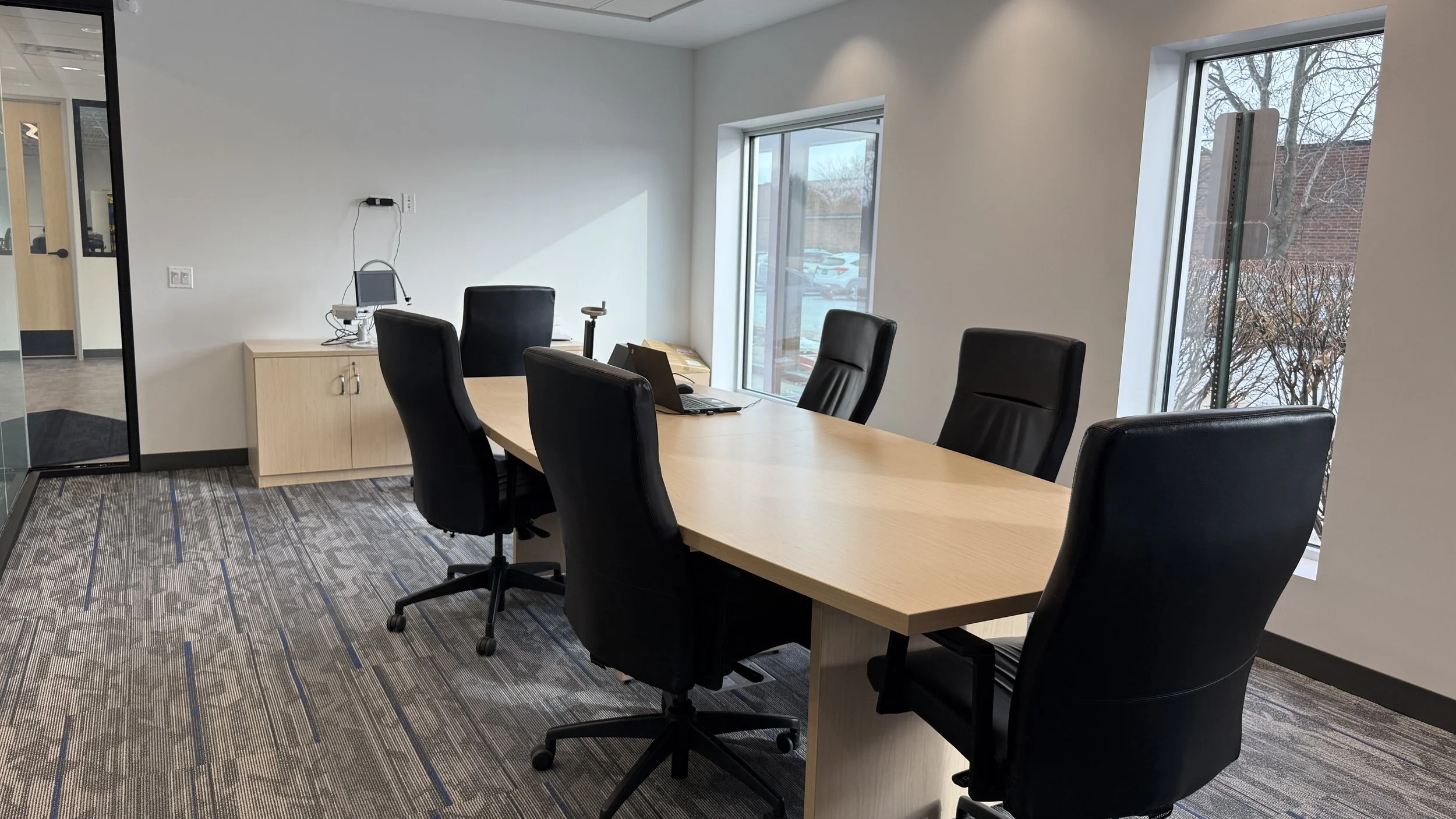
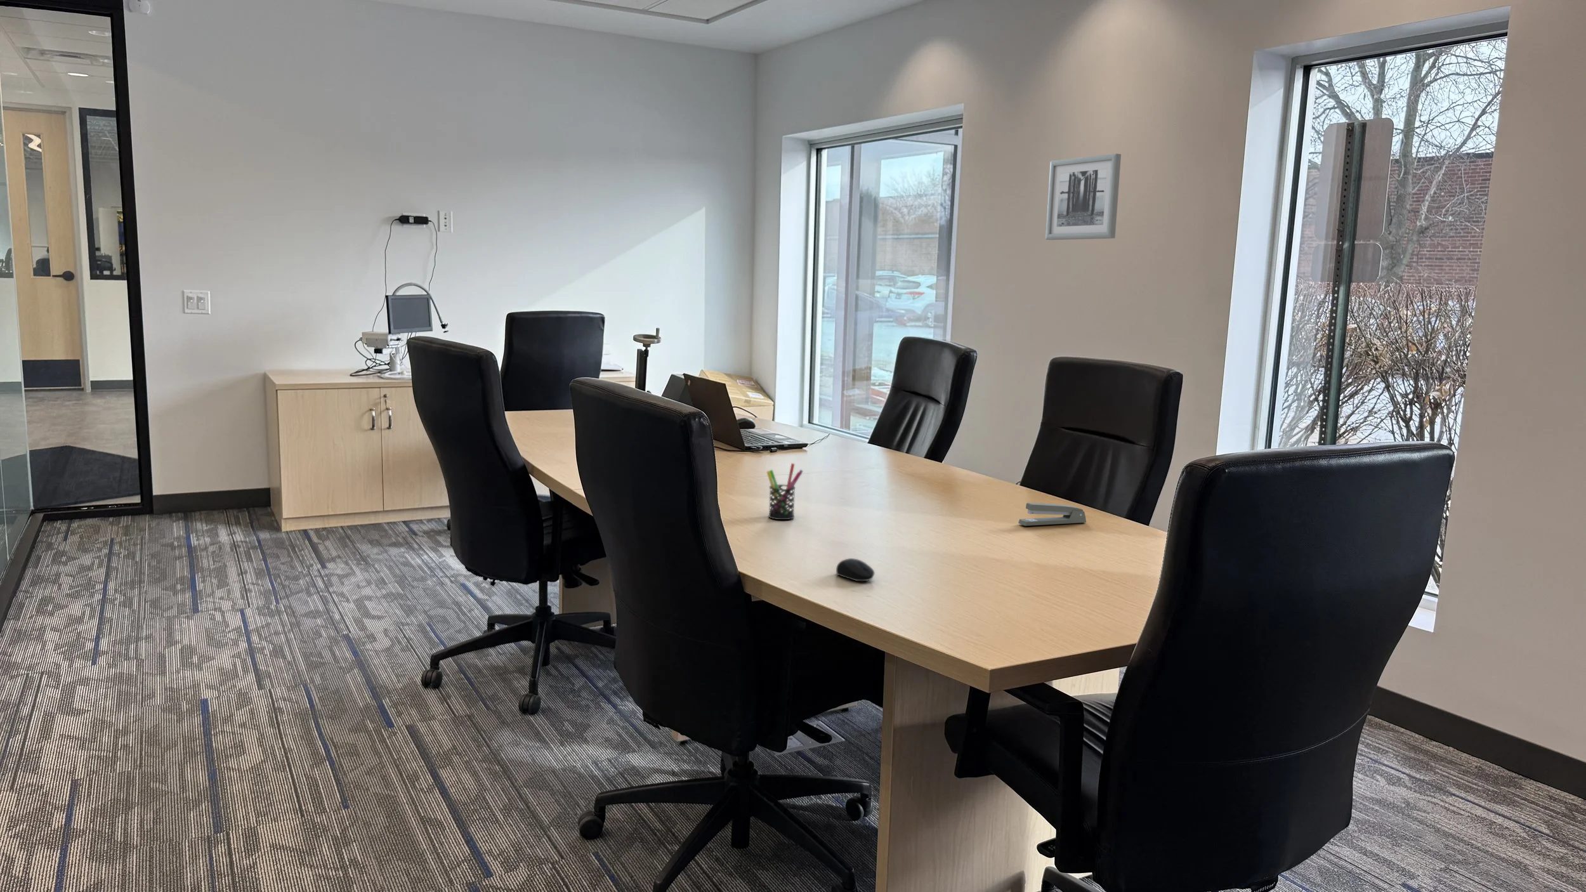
+ computer mouse [835,558,876,582]
+ pen holder [767,463,804,521]
+ stapler [1017,502,1087,526]
+ wall art [1045,152,1122,241]
